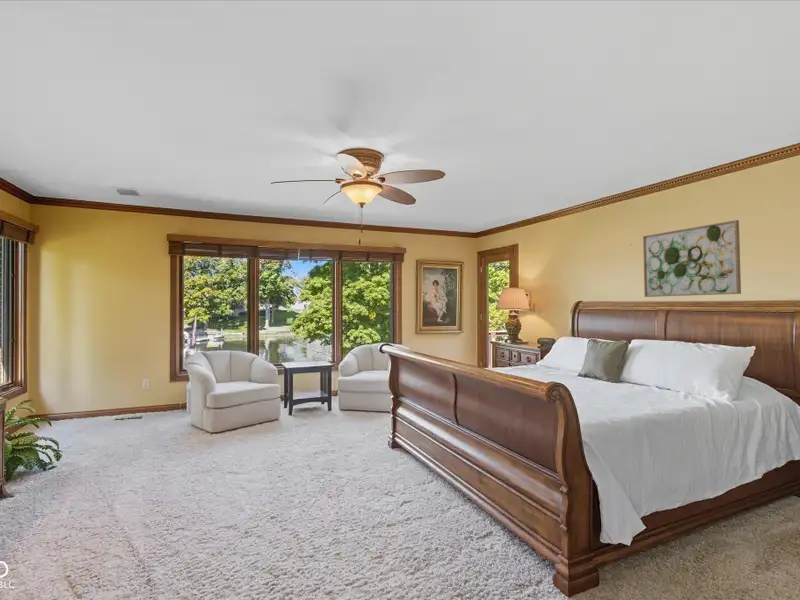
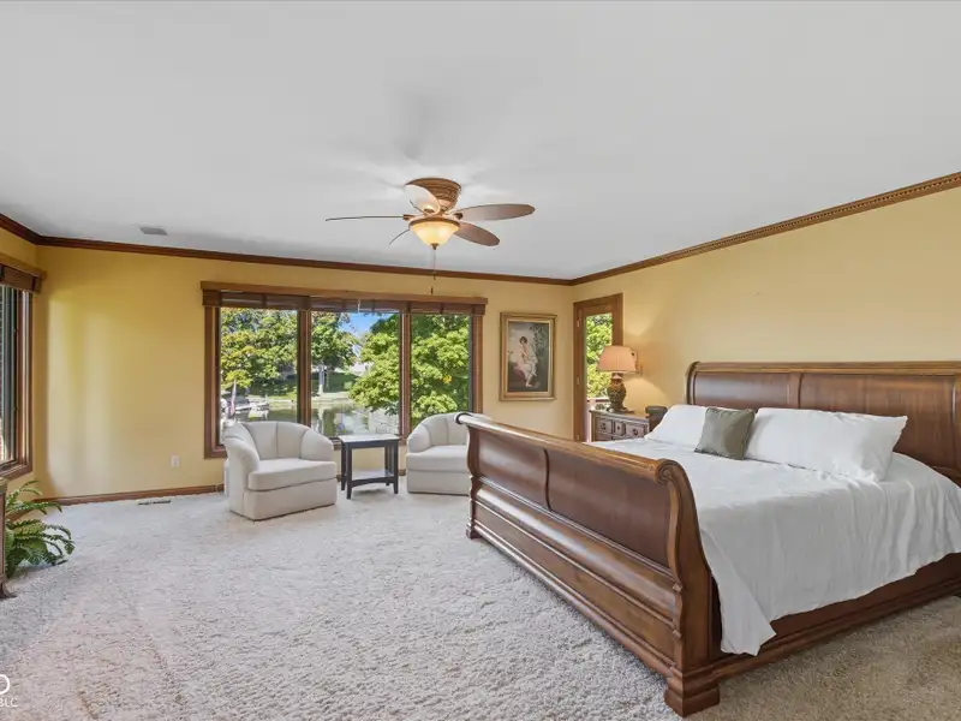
- wall art [642,219,742,298]
